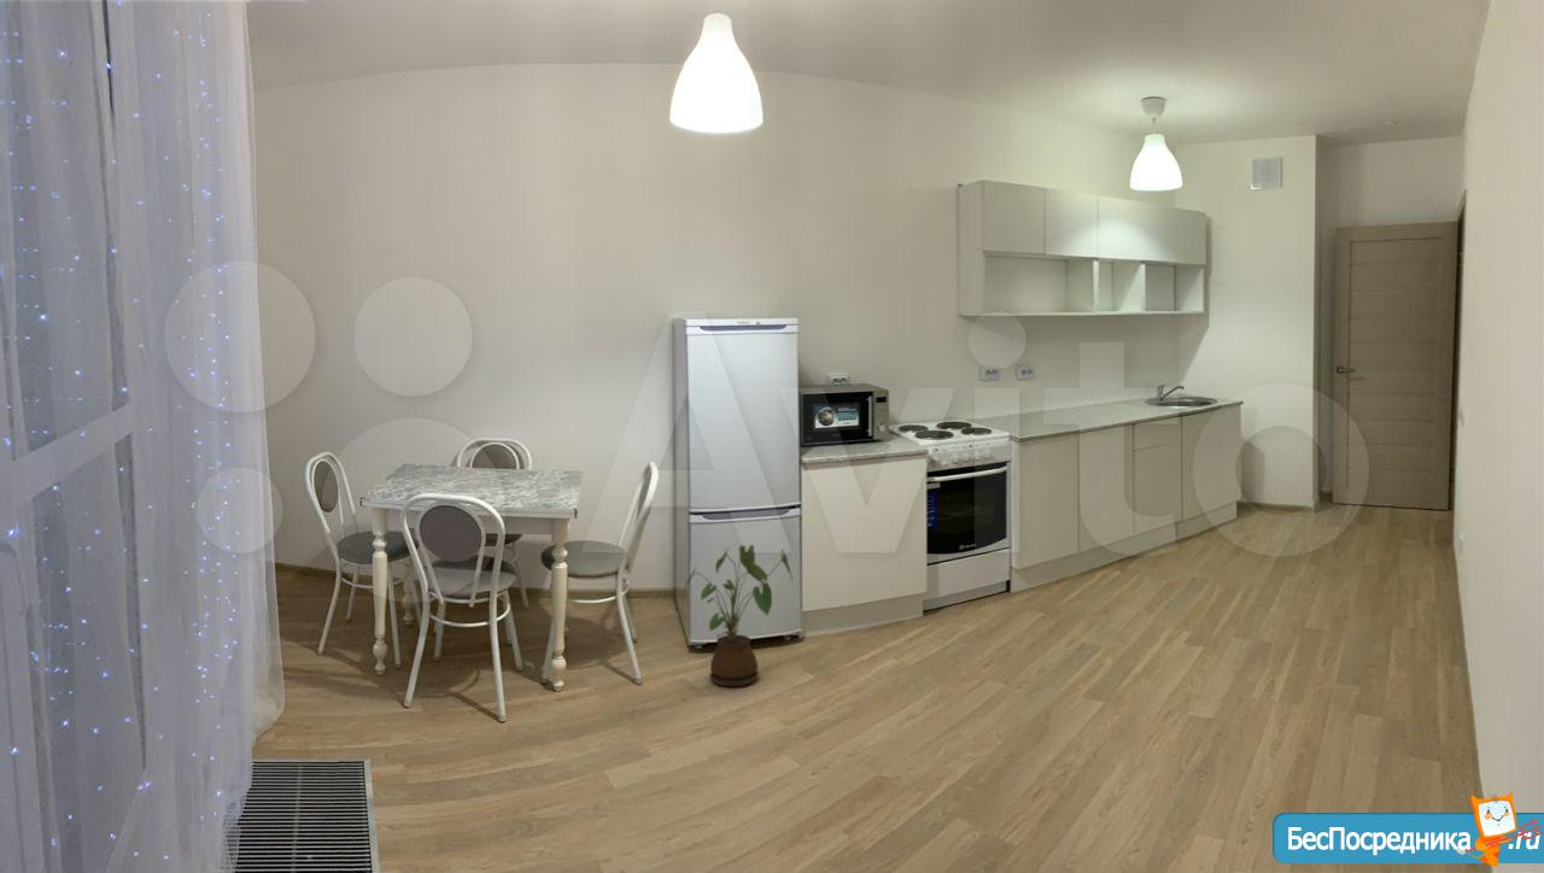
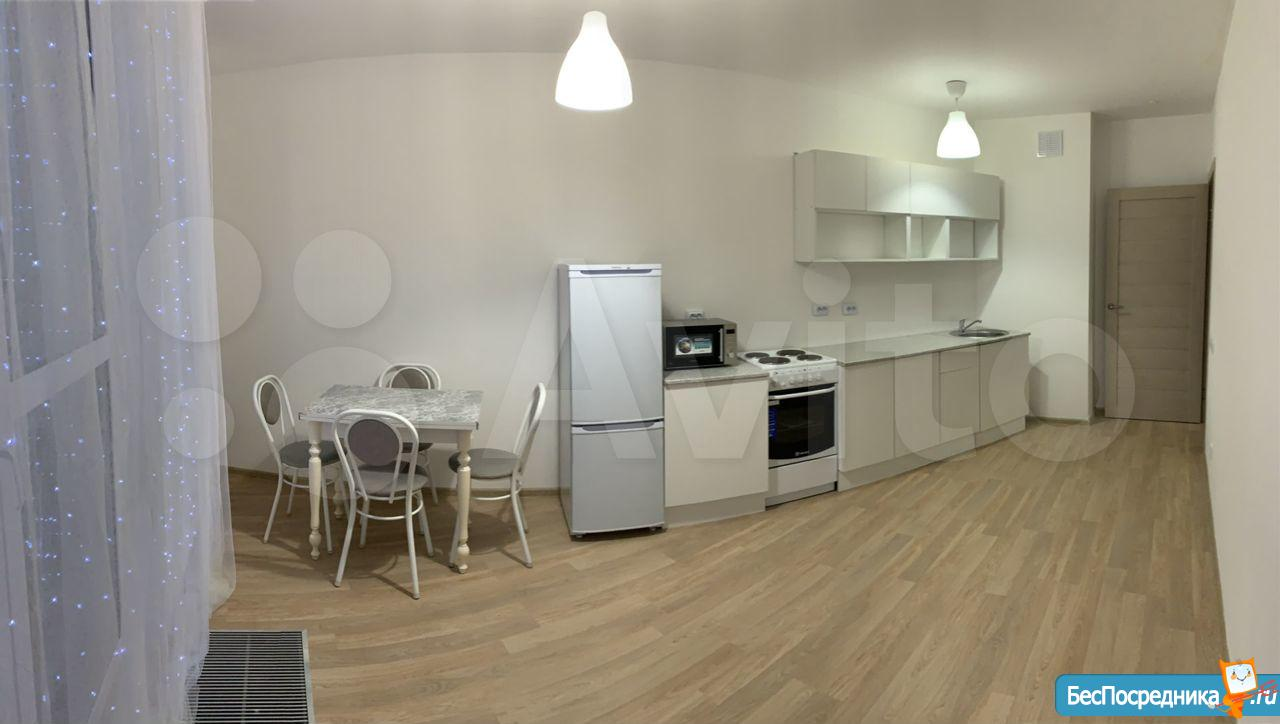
- house plant [684,544,794,687]
